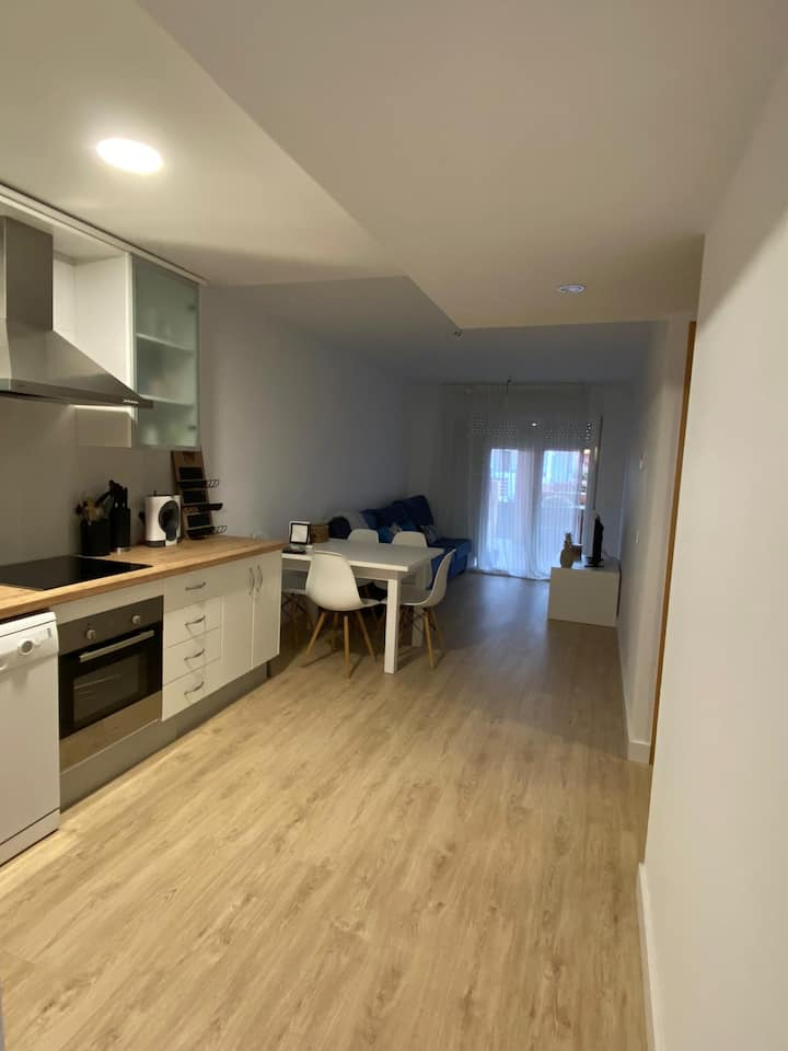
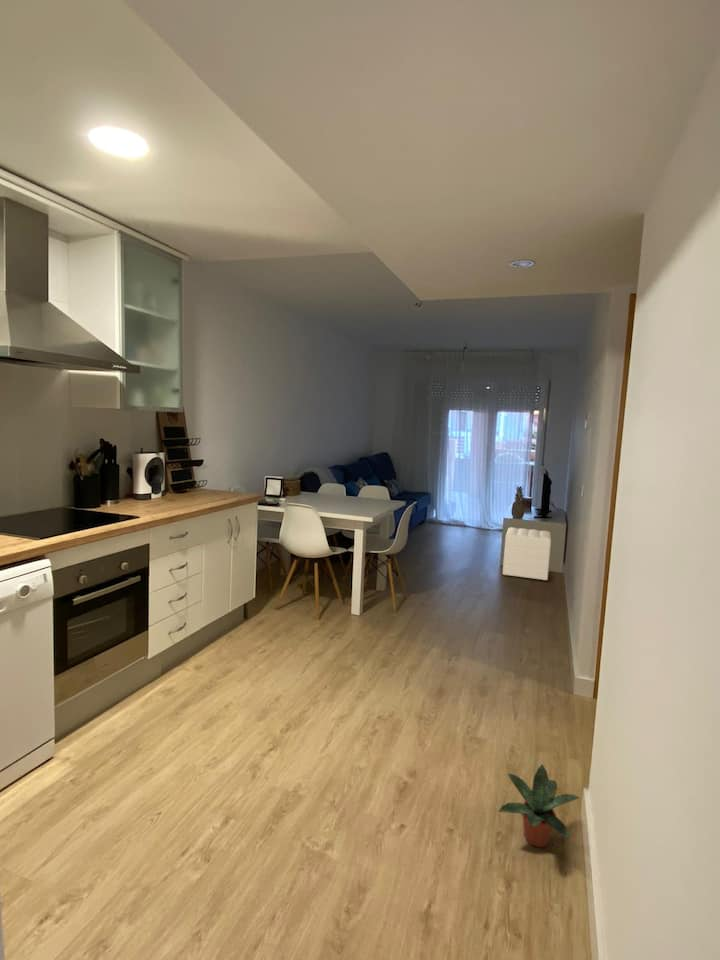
+ potted plant [498,764,580,848]
+ ottoman [502,526,552,582]
